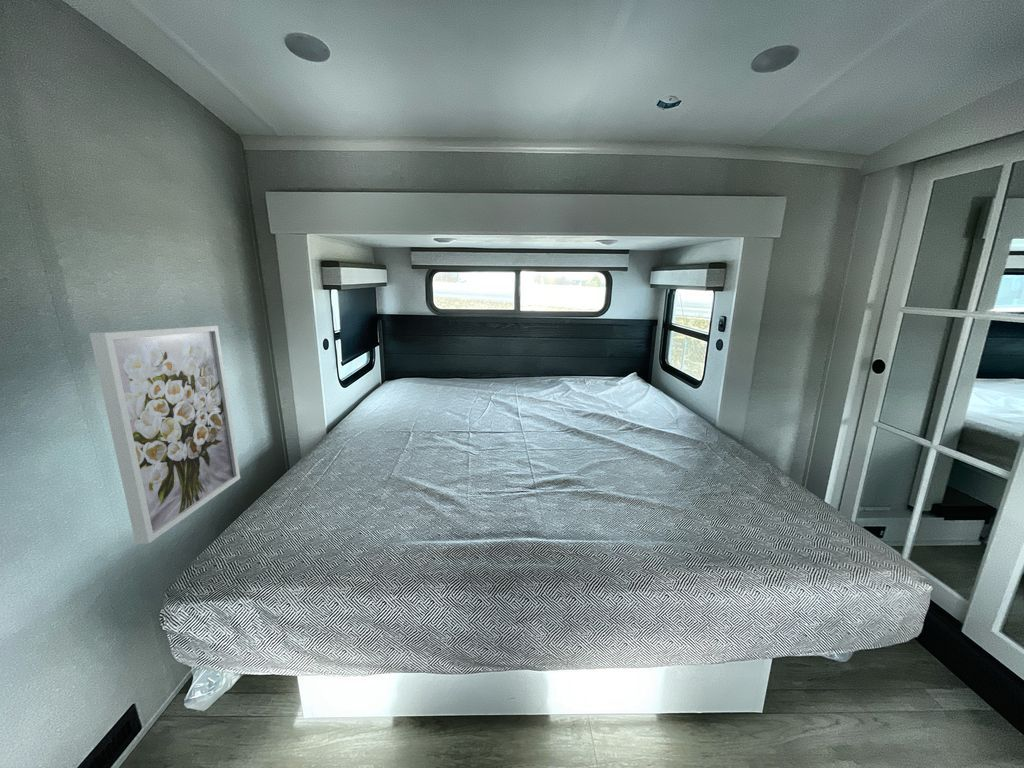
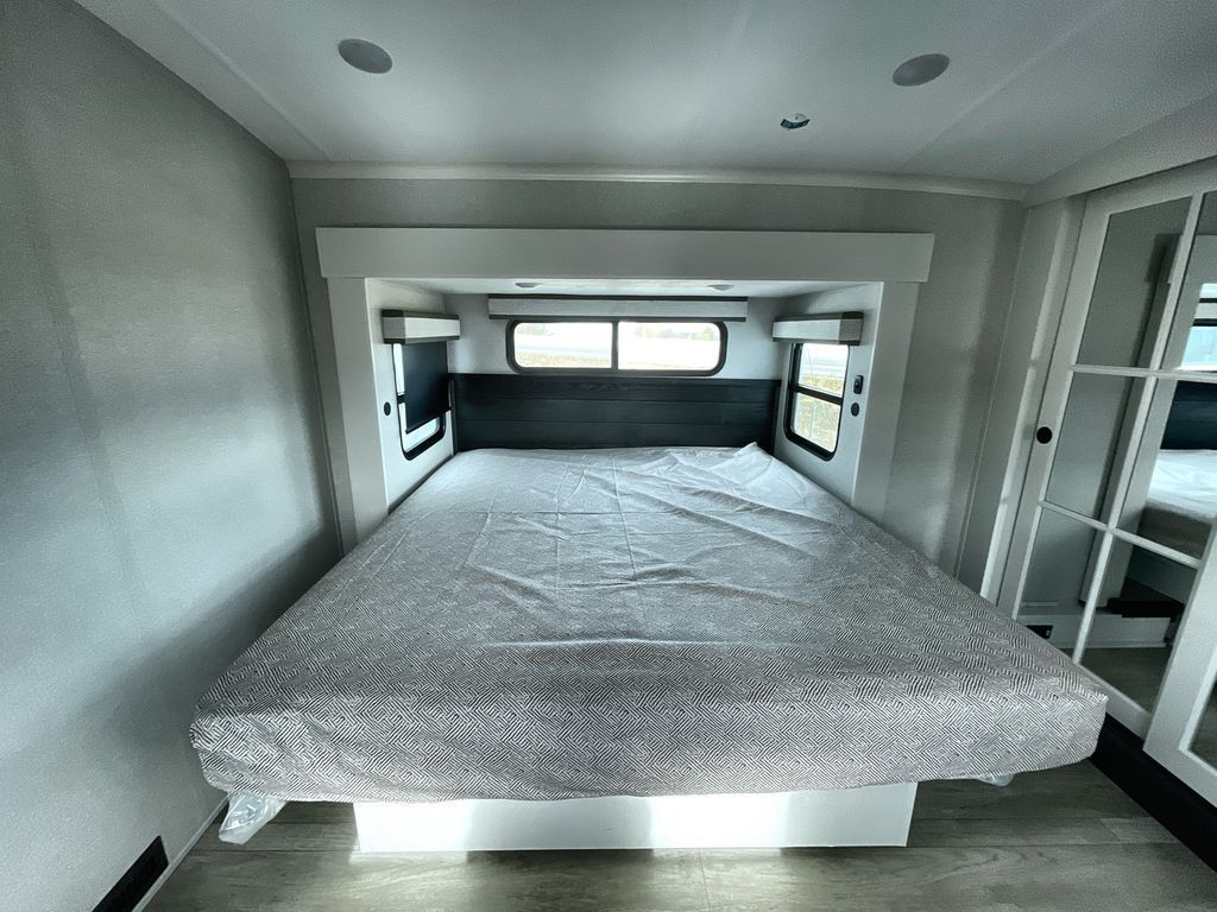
- wall art [89,325,241,545]
